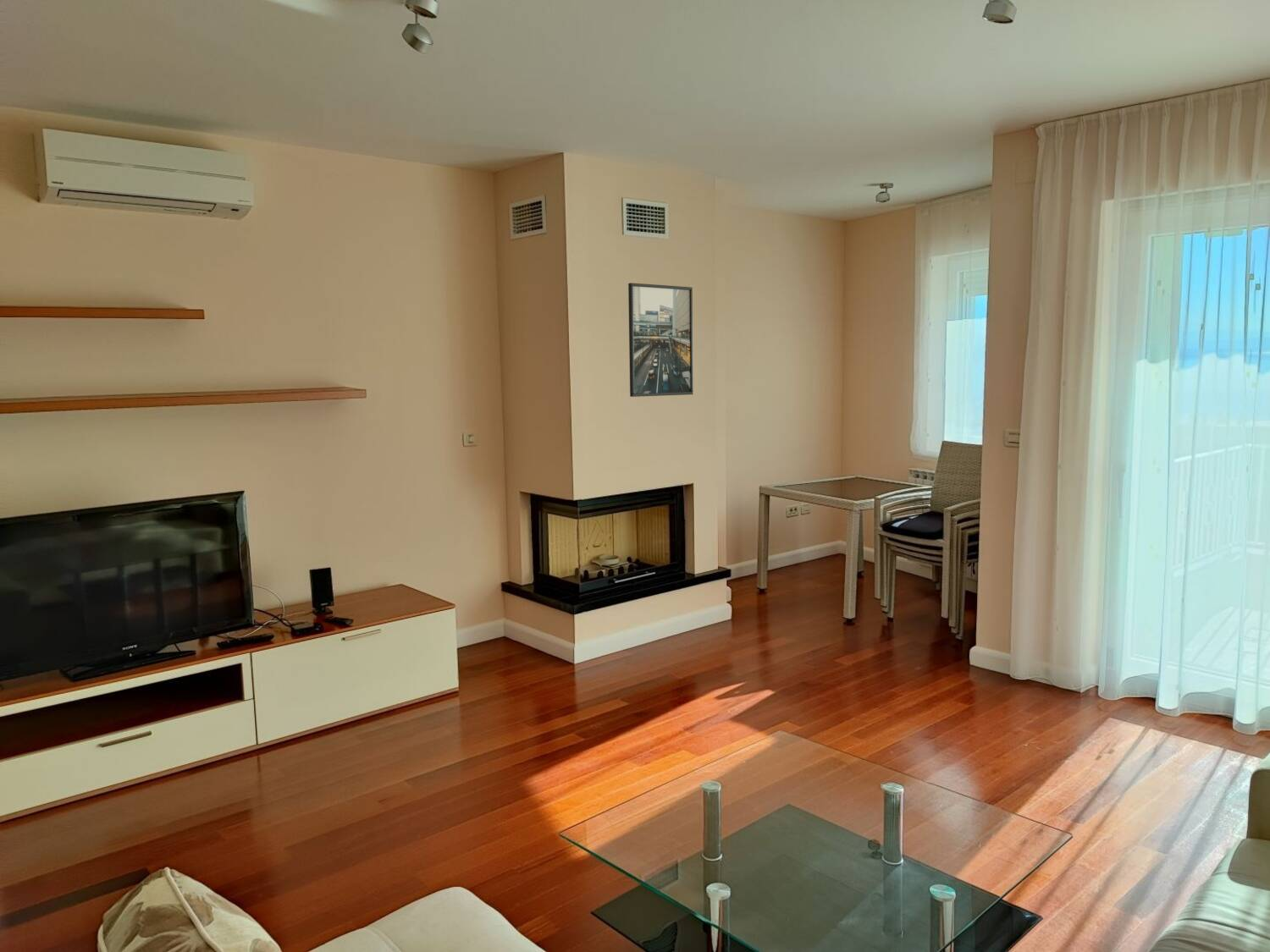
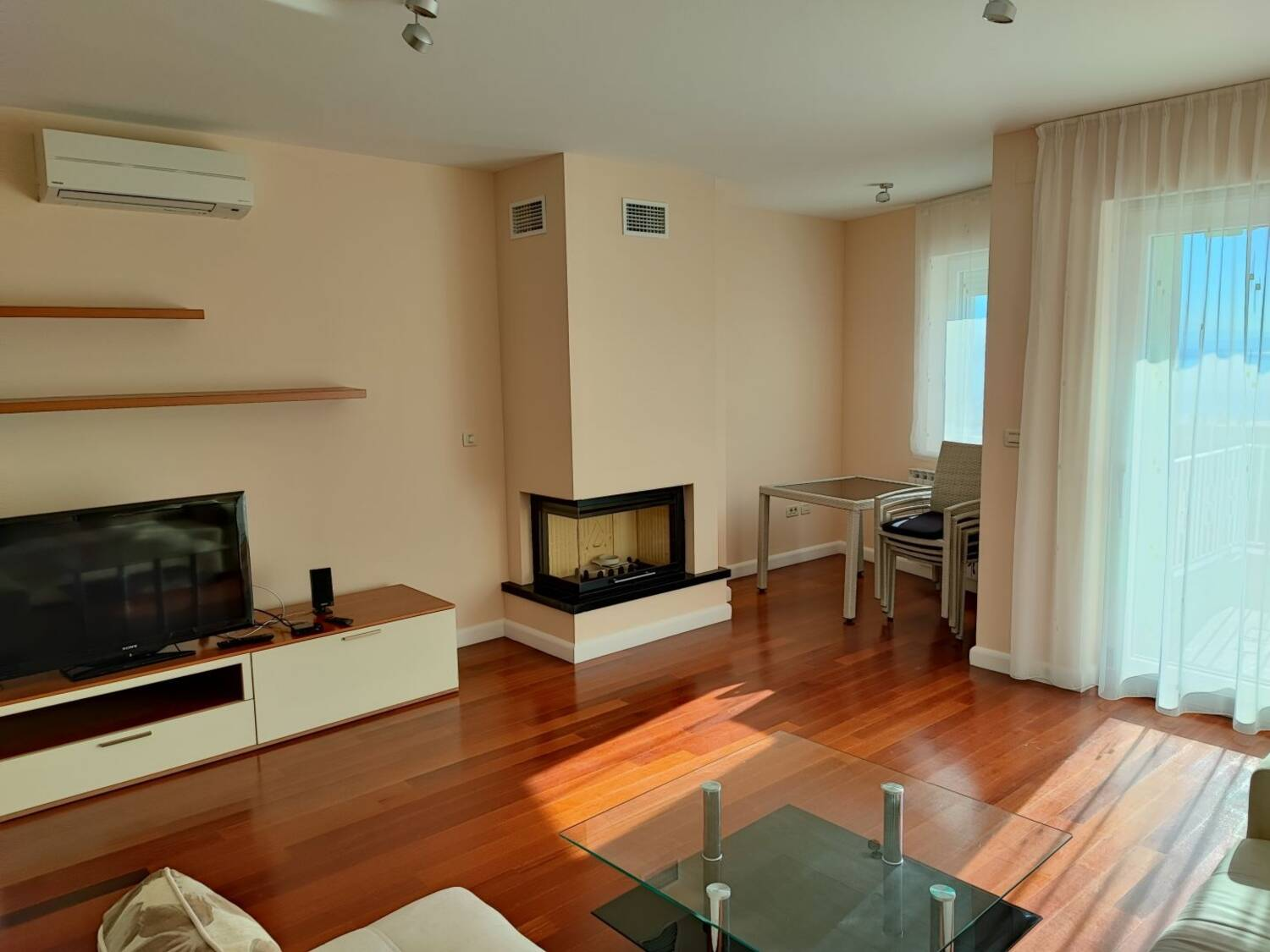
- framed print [627,282,694,398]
